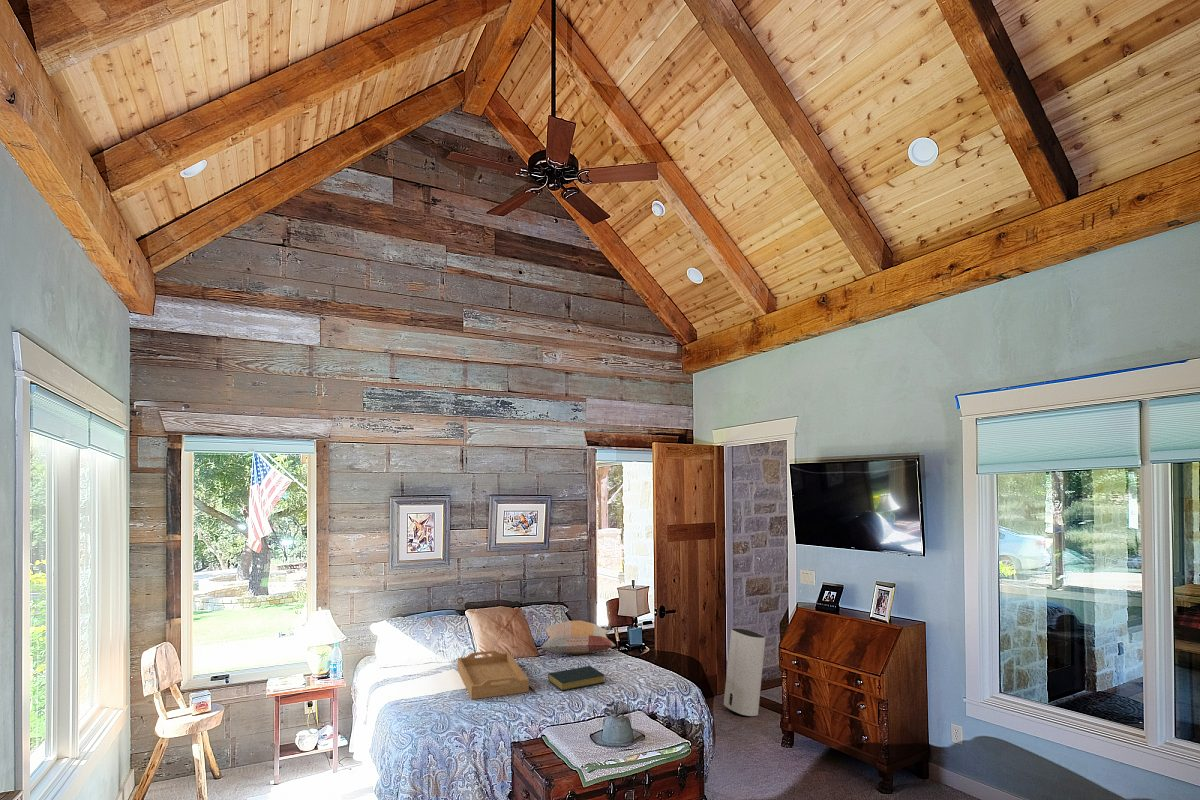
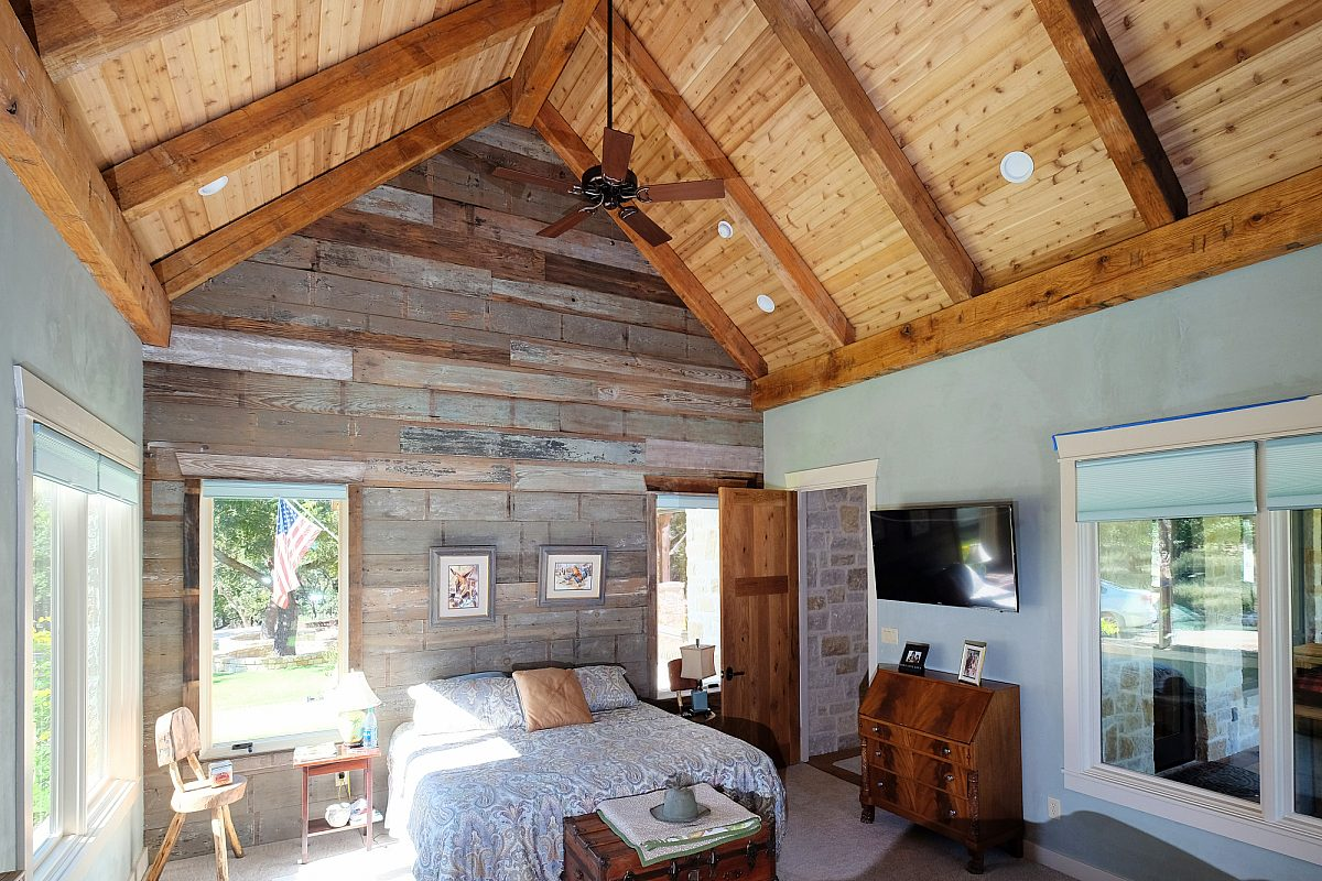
- hardback book [547,665,606,692]
- serving tray [456,649,530,700]
- air purifier [723,627,766,717]
- decorative pillow [540,619,617,656]
